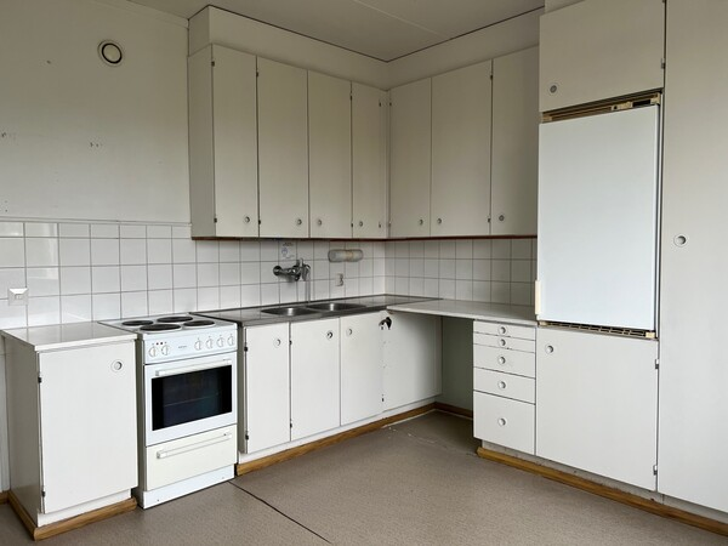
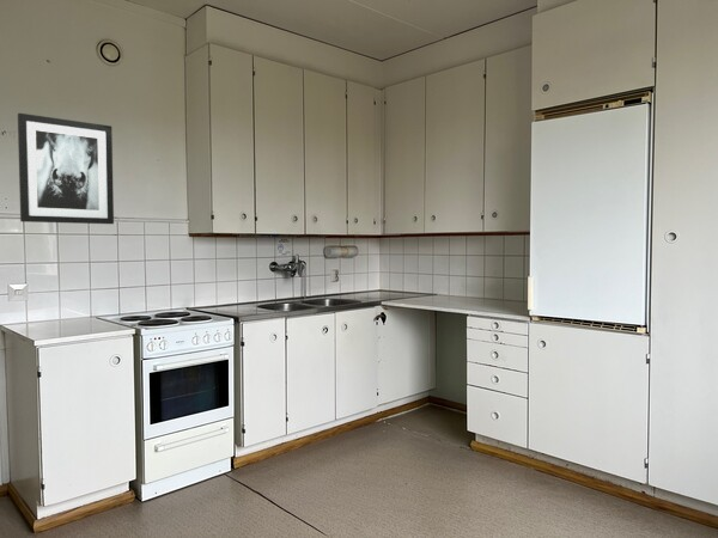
+ wall art [17,112,115,225]
